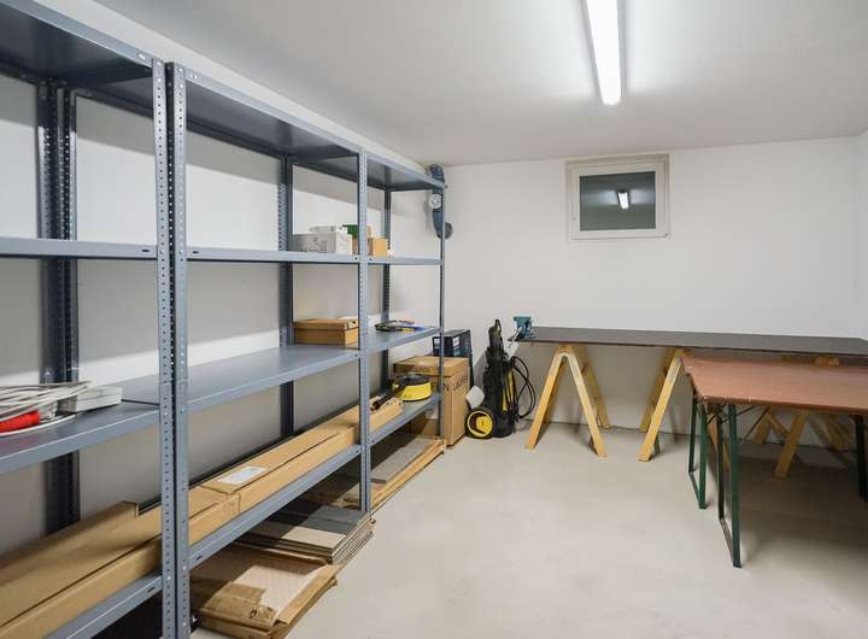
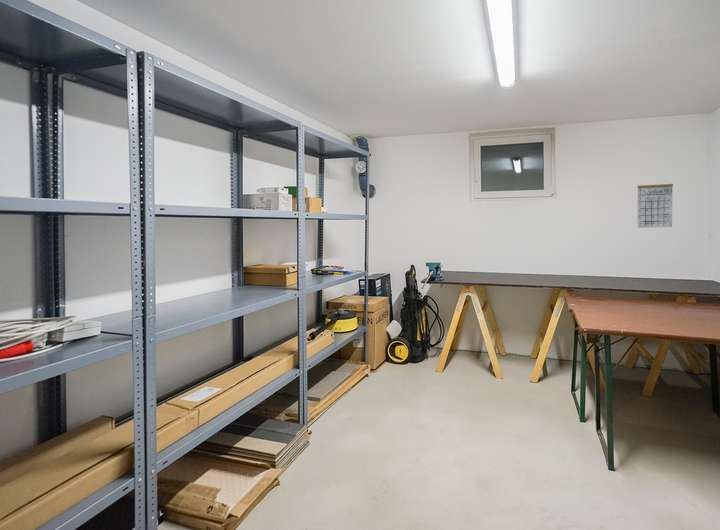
+ calendar [637,180,674,229]
